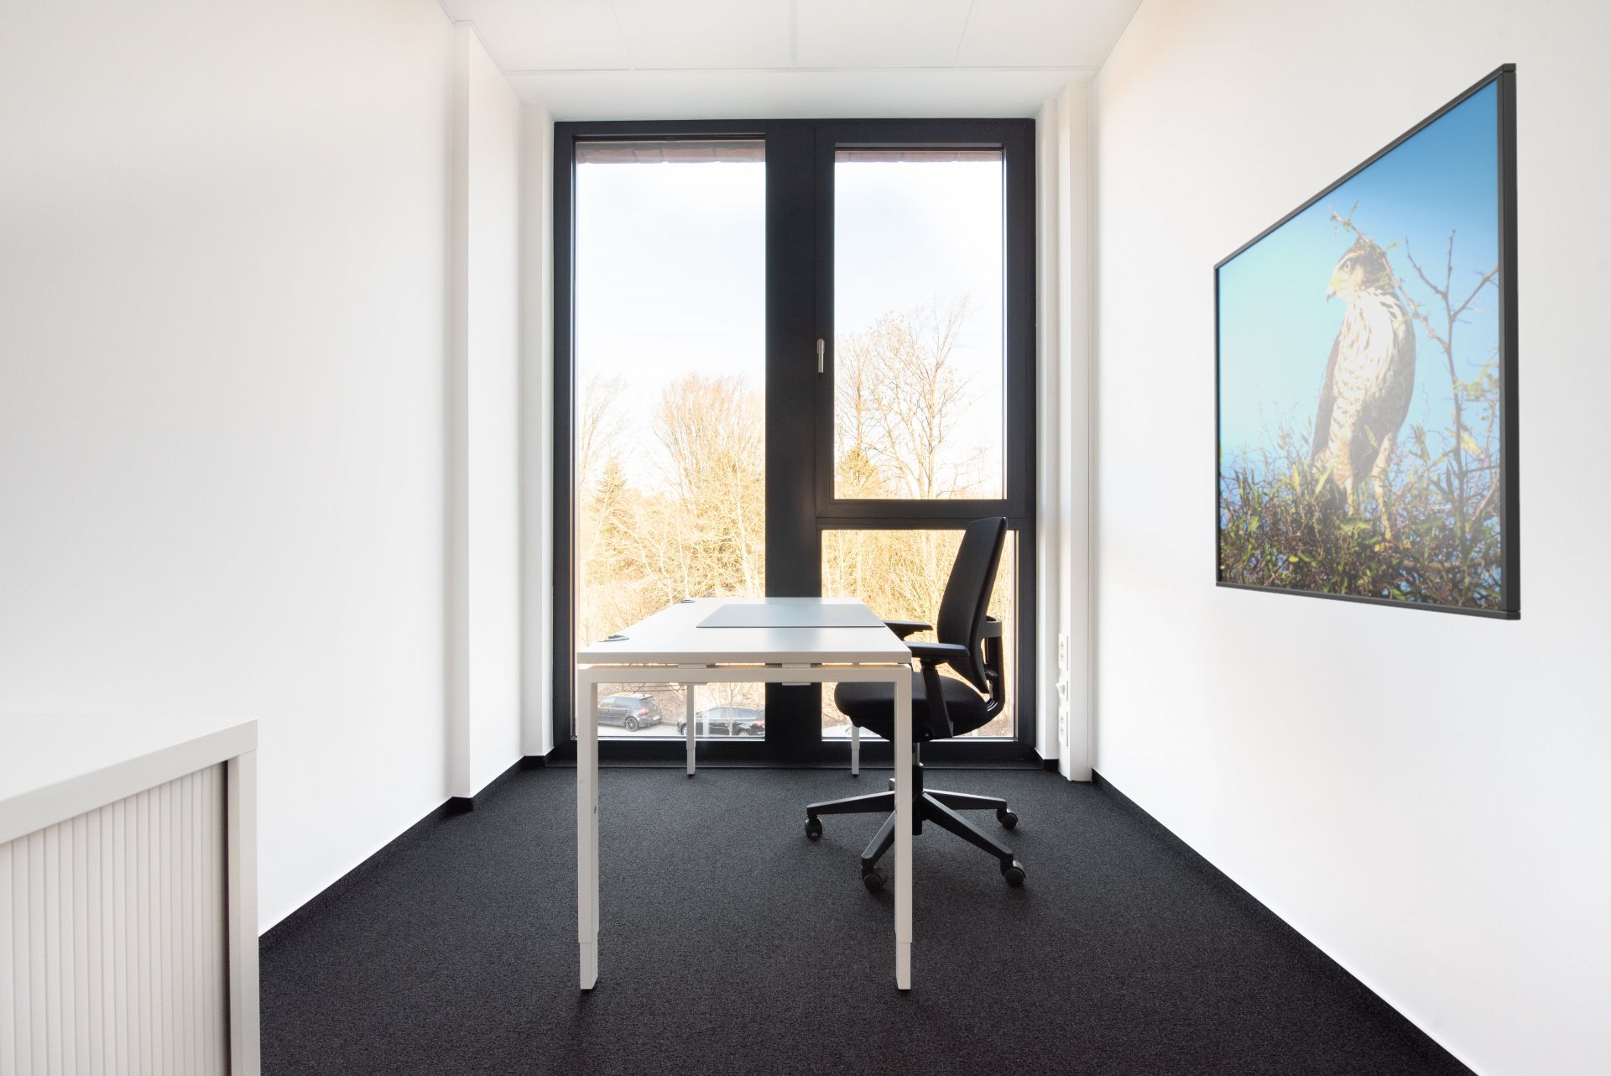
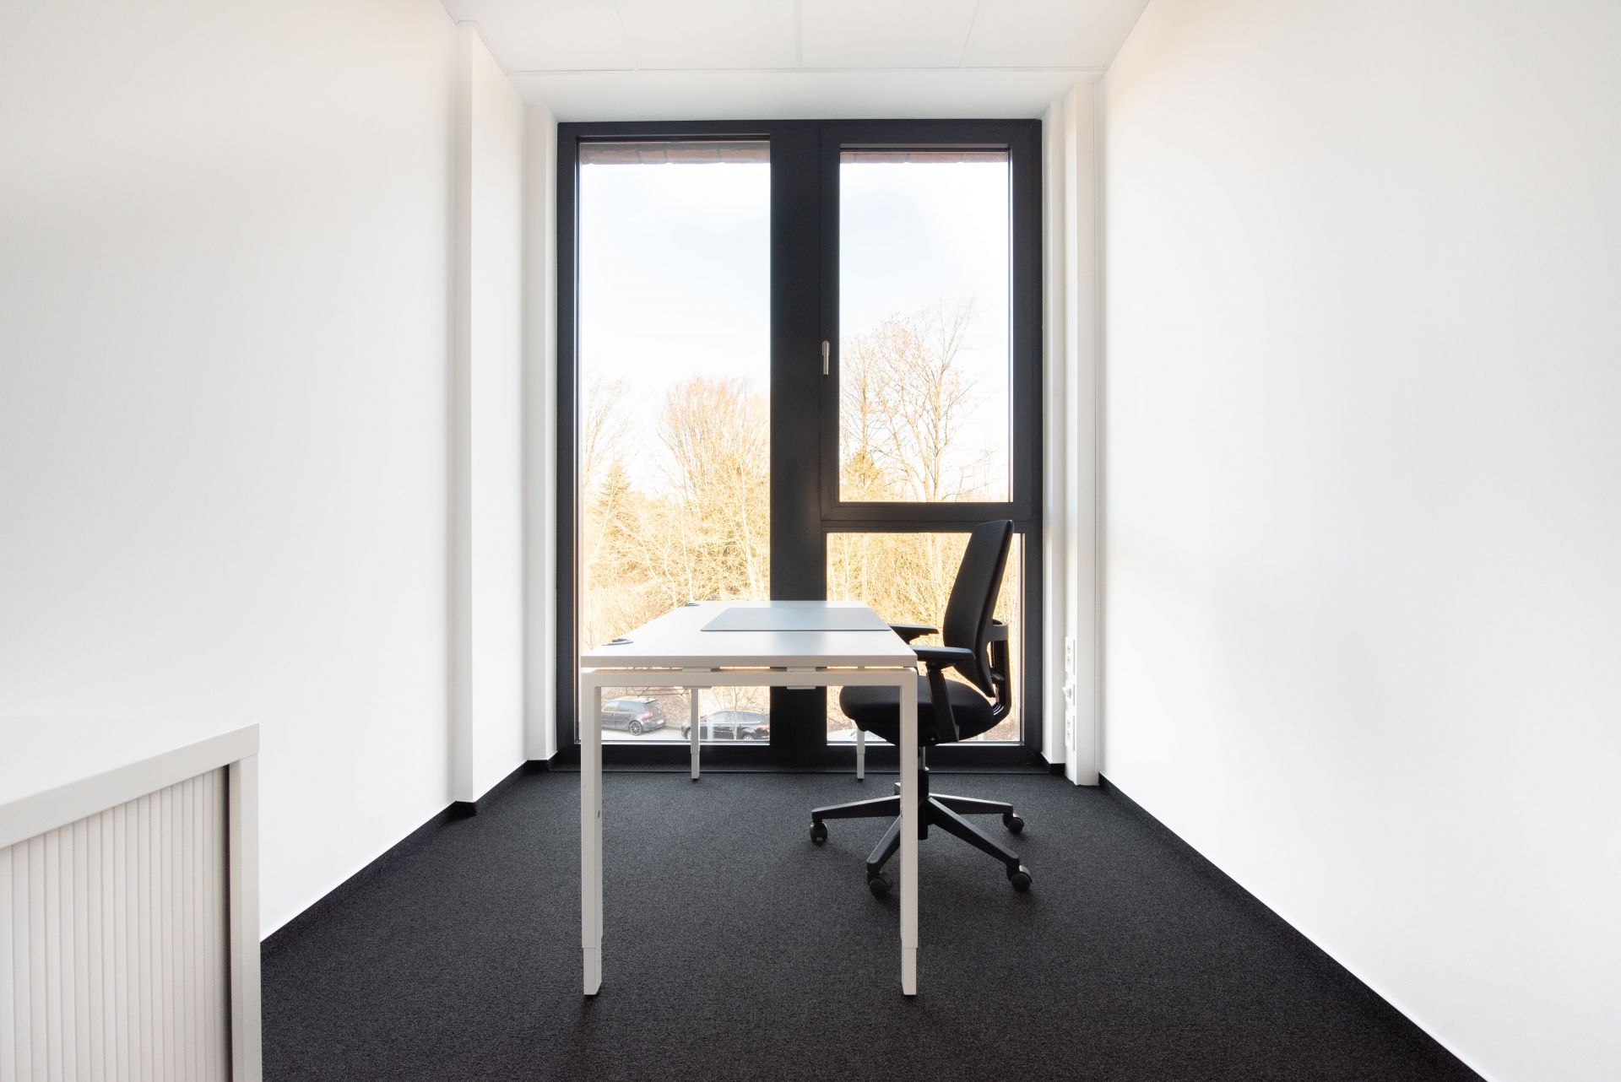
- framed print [1212,62,1522,621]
